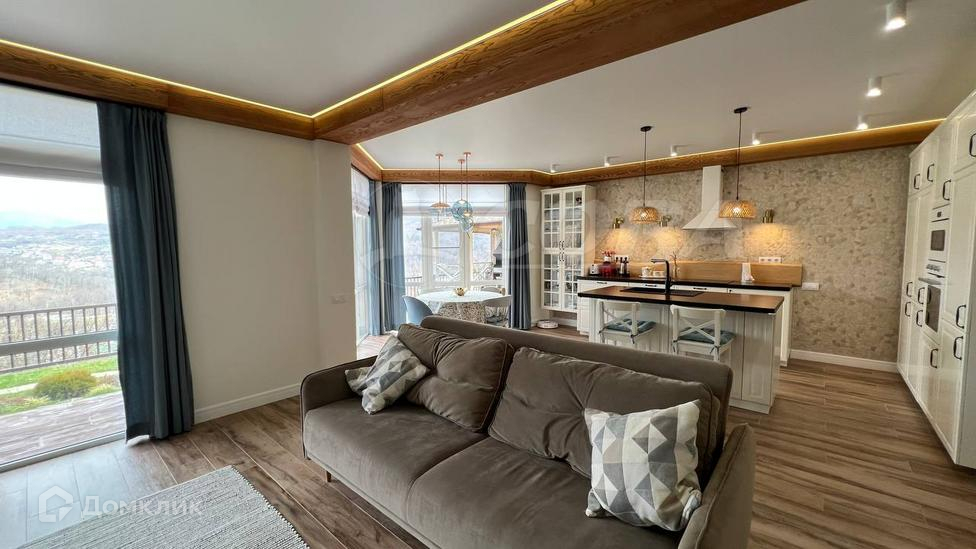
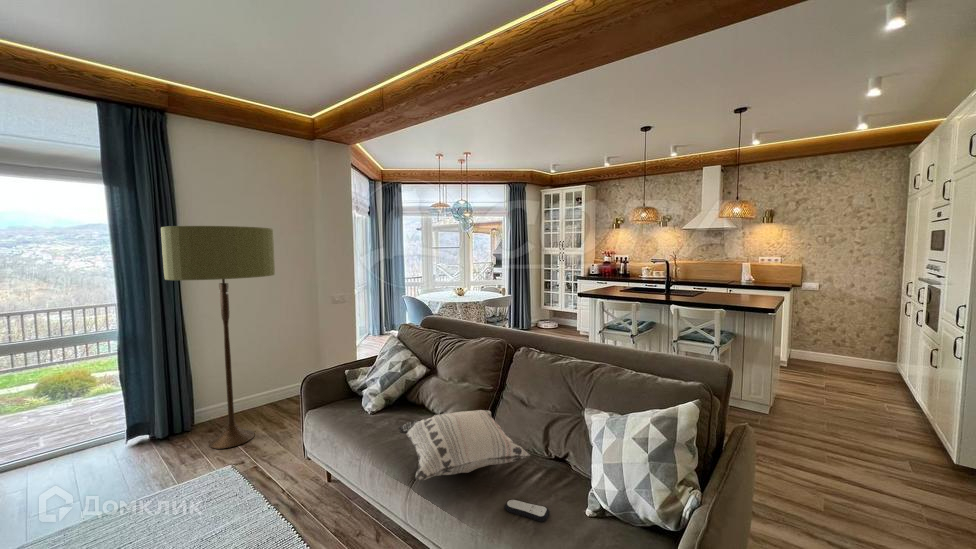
+ floor lamp [160,225,276,449]
+ decorative pillow [397,409,531,482]
+ remote control [504,498,550,523]
